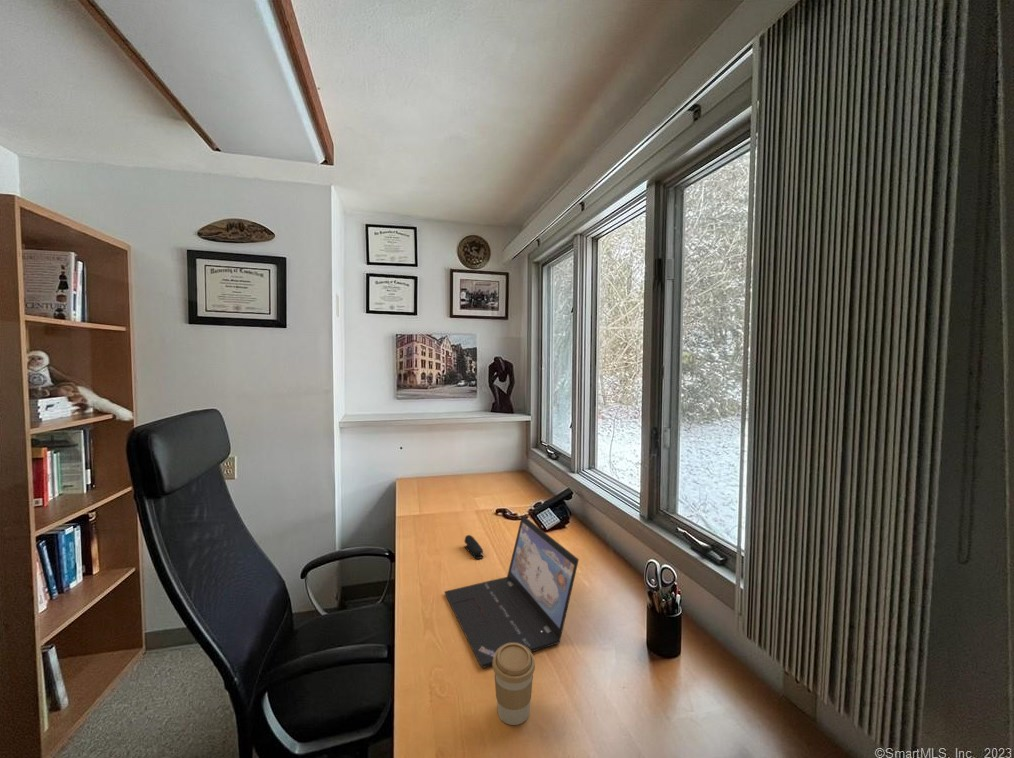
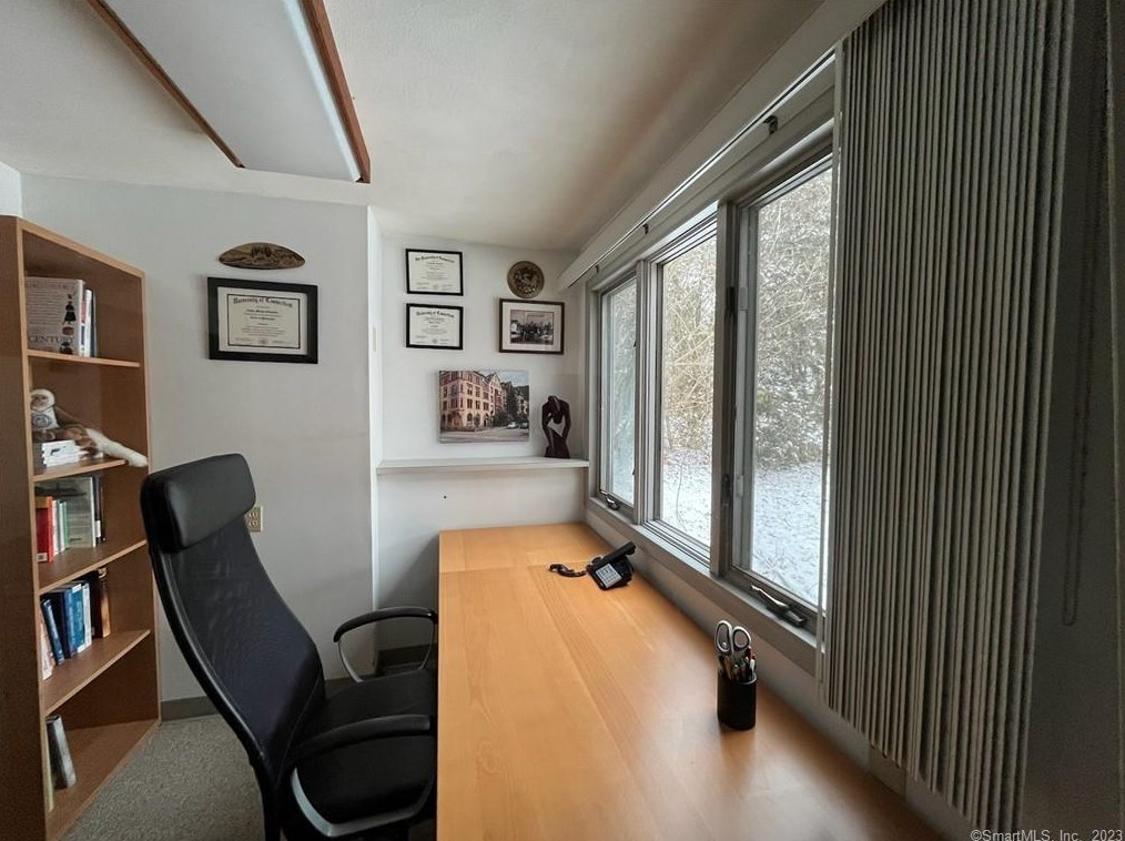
- stapler [463,534,484,560]
- coffee cup [492,643,536,726]
- laptop [443,514,580,668]
